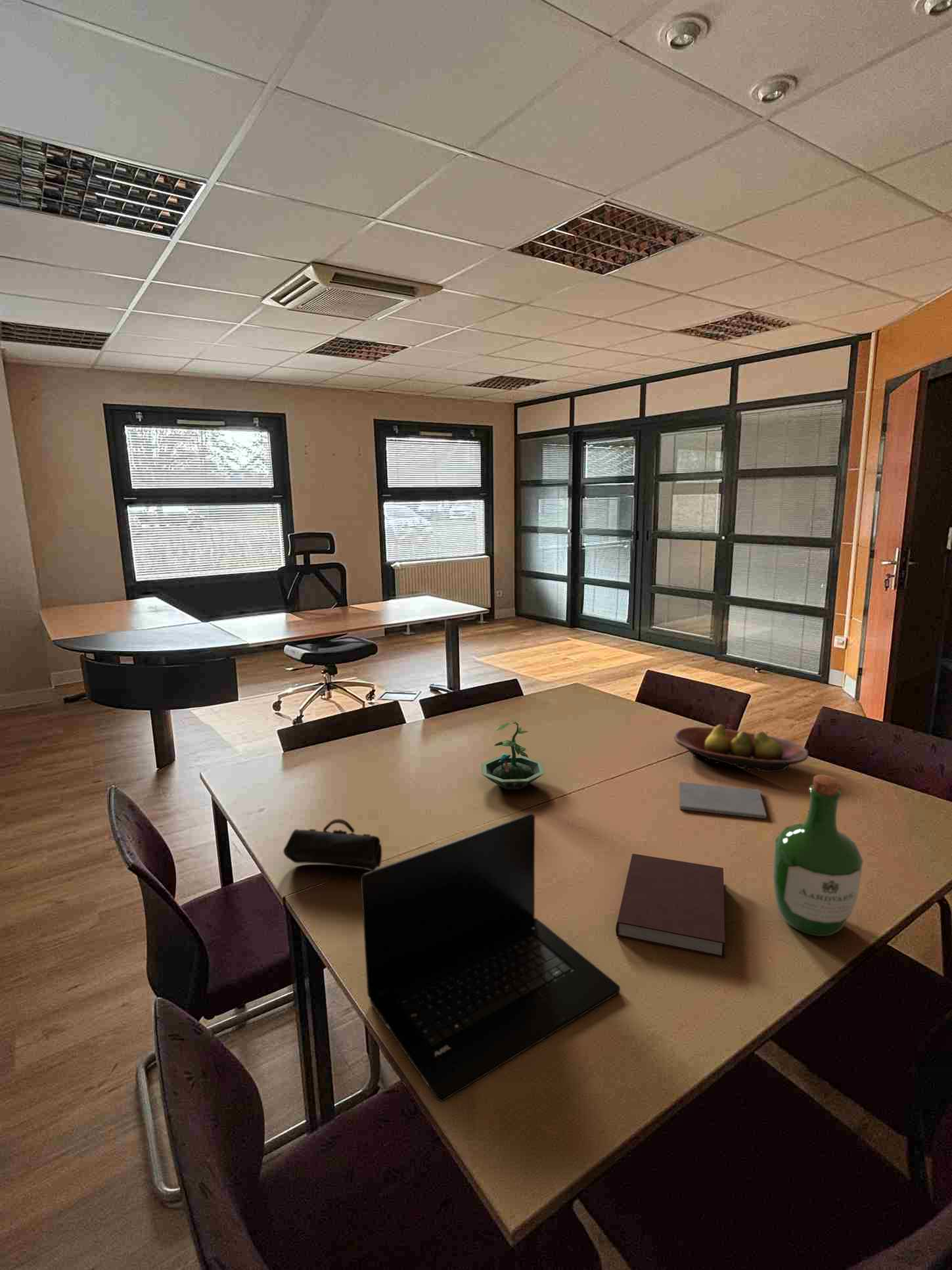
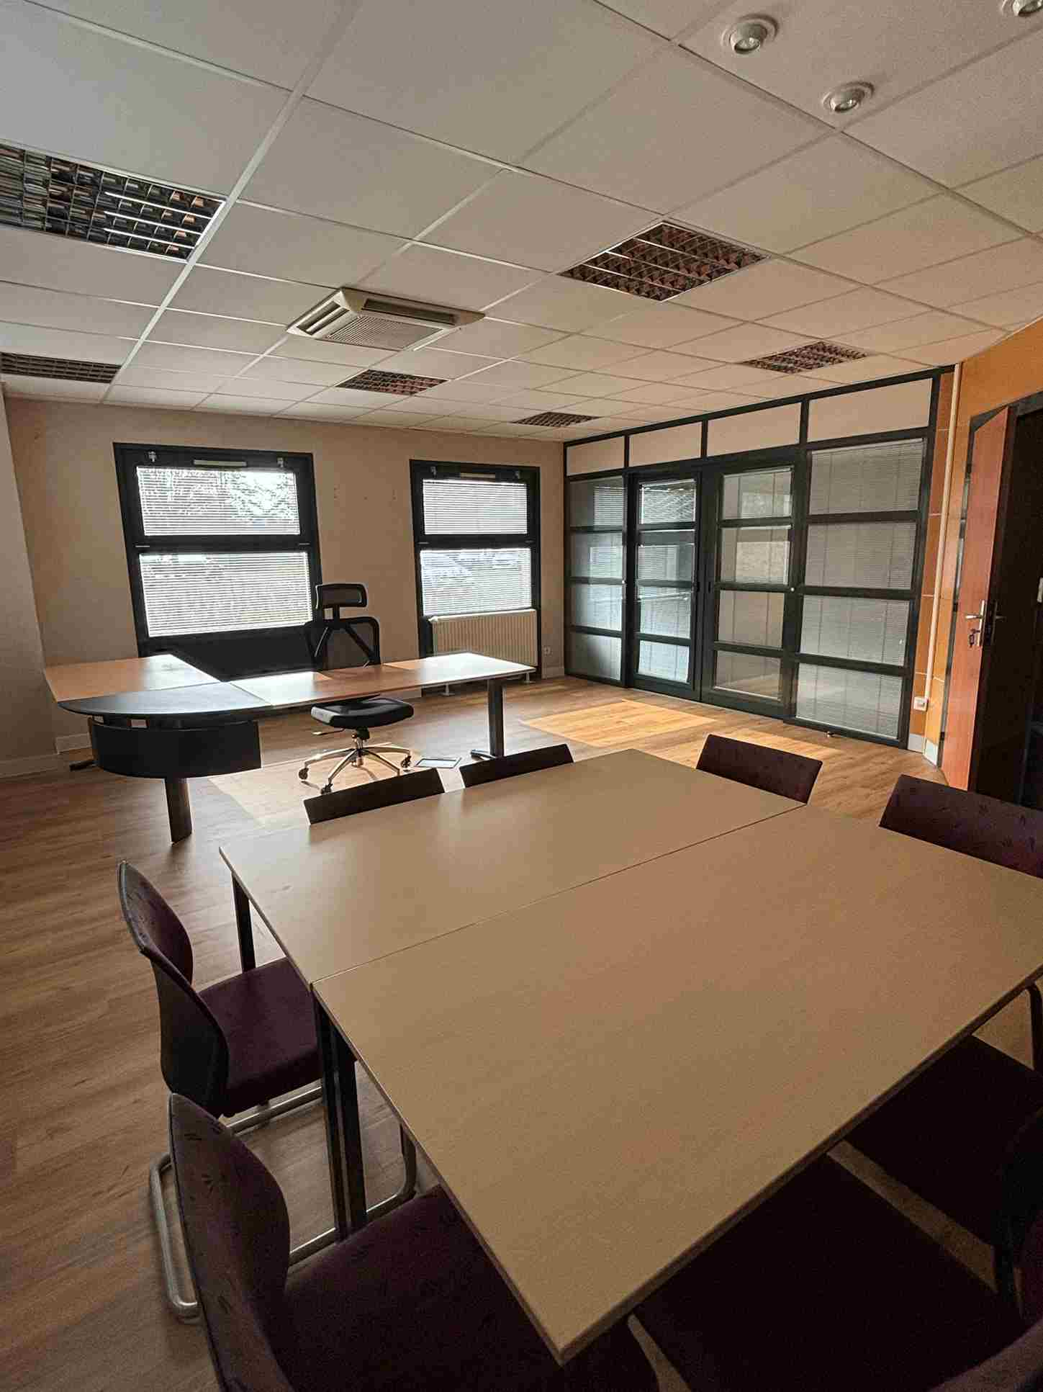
- notepad [679,781,767,820]
- wine bottle [772,774,864,937]
- laptop [360,813,621,1102]
- fruit bowl [673,723,809,773]
- notebook [615,853,726,959]
- pencil case [283,818,382,871]
- terrarium [480,720,546,790]
